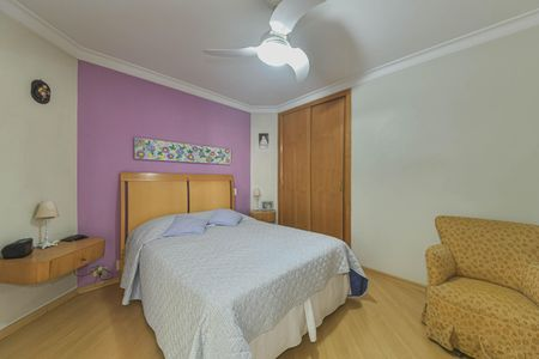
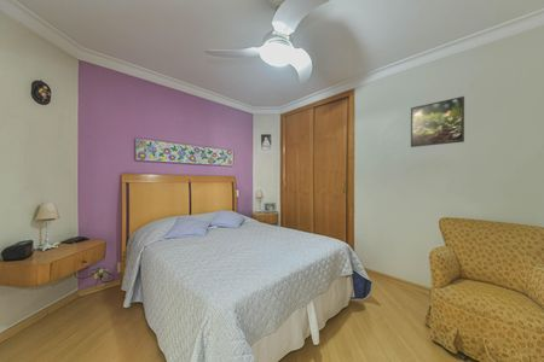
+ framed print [410,95,465,148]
